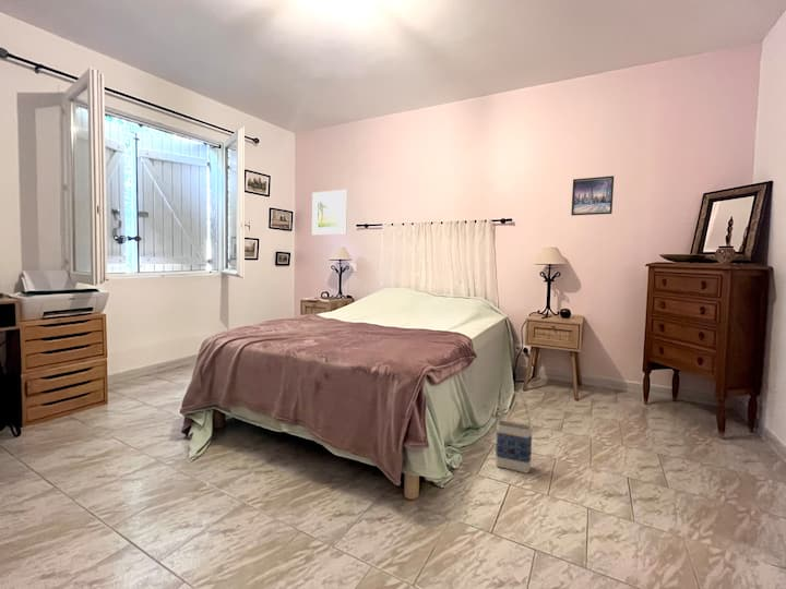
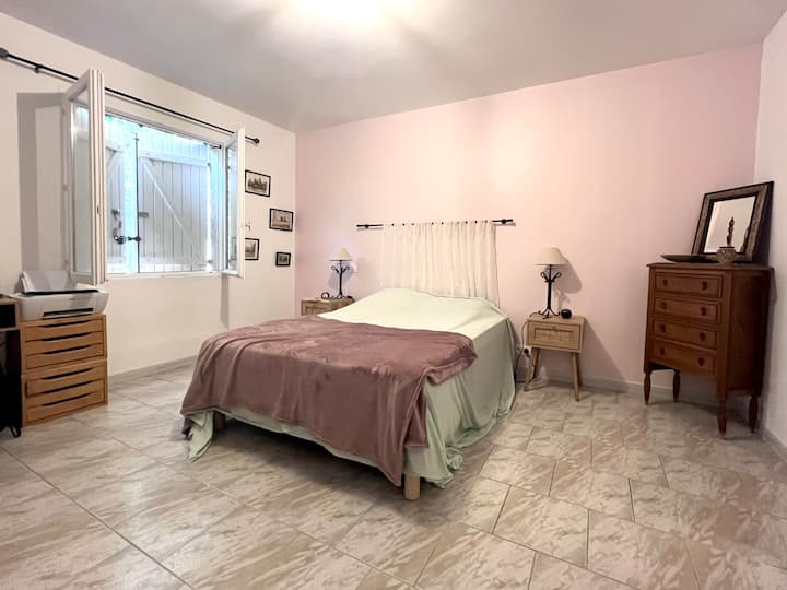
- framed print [570,175,615,217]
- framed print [311,189,348,236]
- bag [495,390,533,474]
